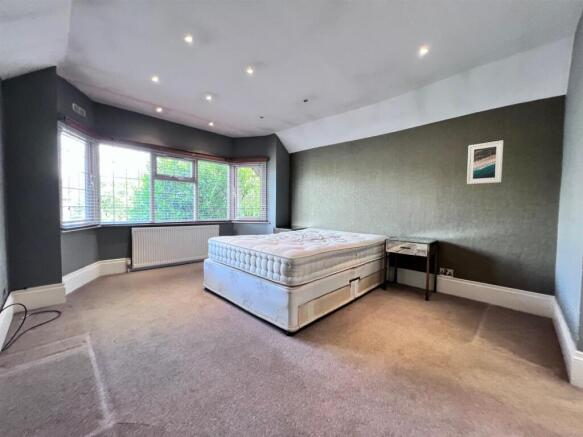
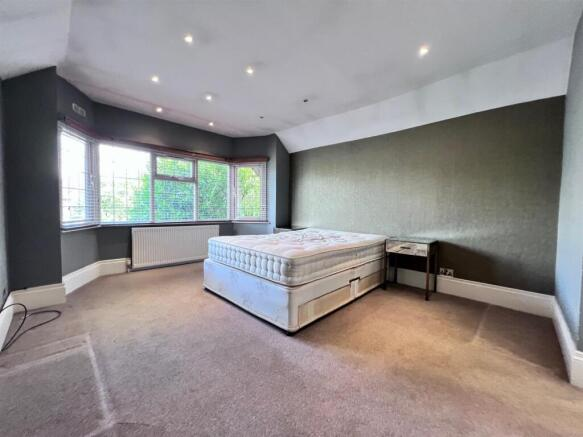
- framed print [466,139,504,185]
